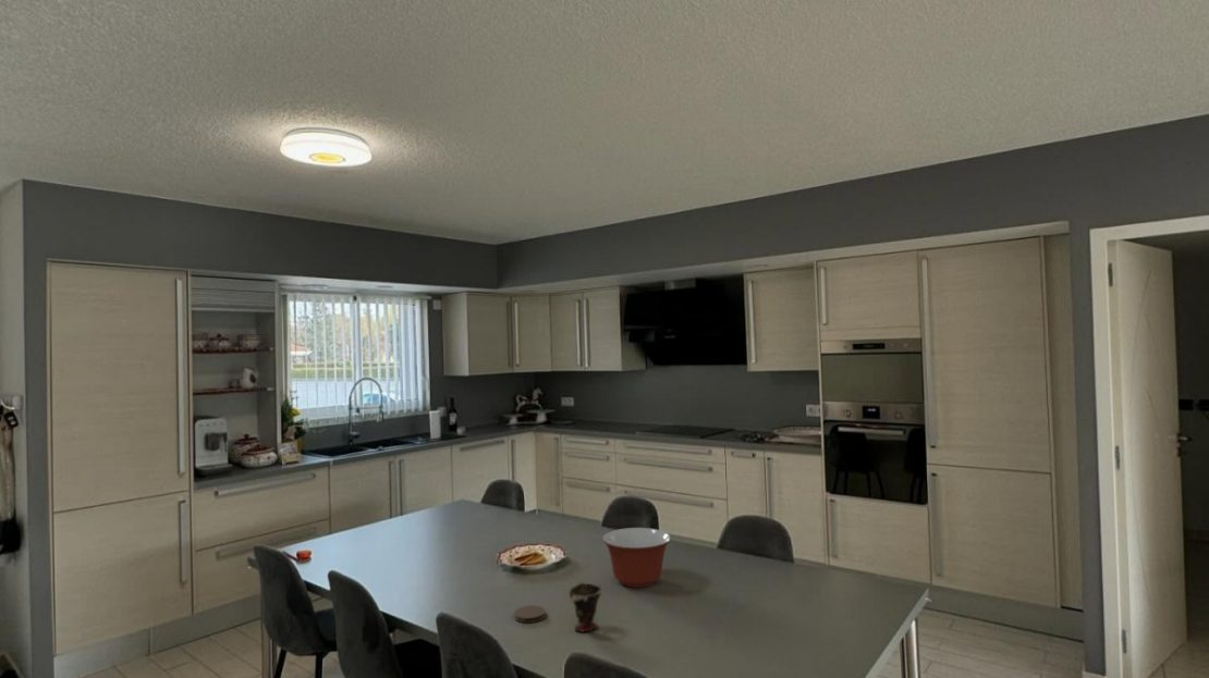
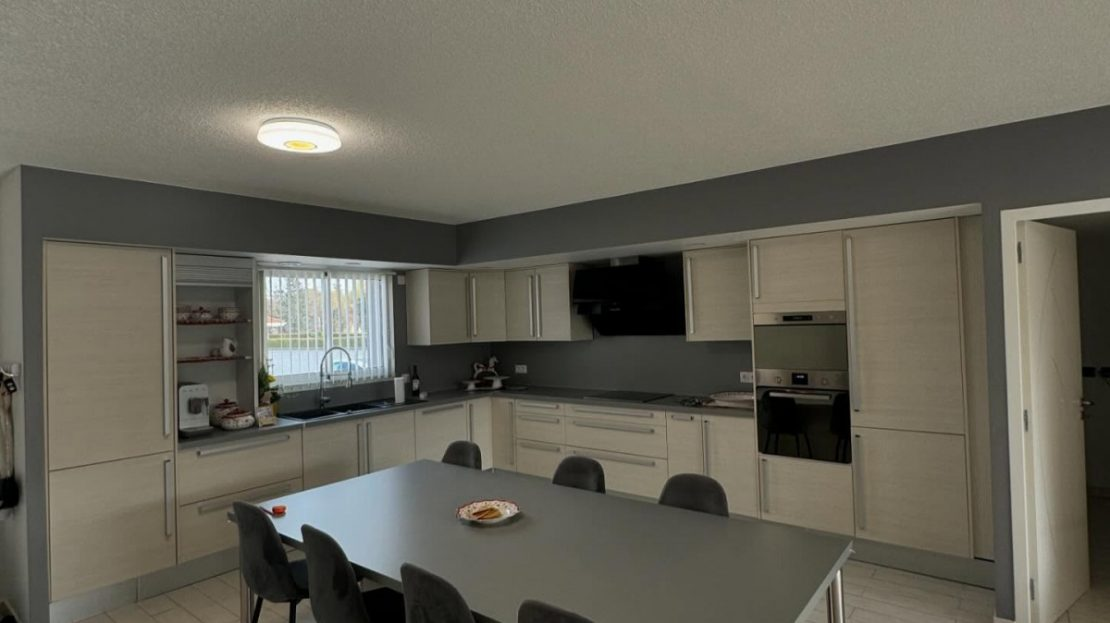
- coaster [513,604,547,624]
- cup [569,581,602,632]
- mixing bowl [601,527,672,589]
